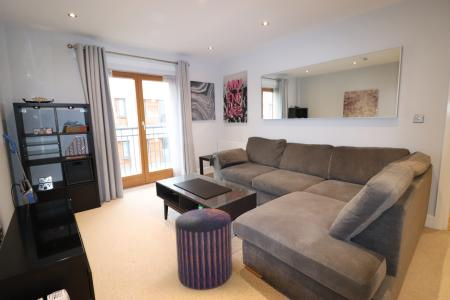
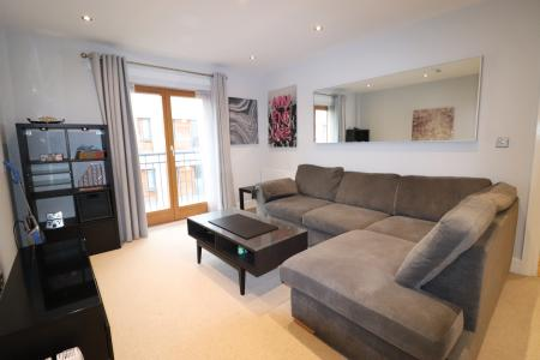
- pouf [174,208,233,291]
